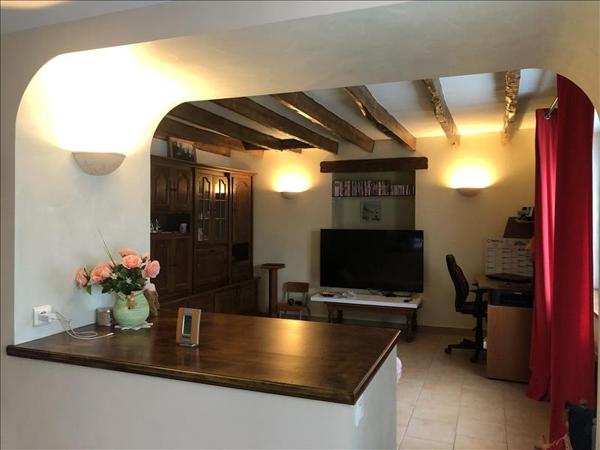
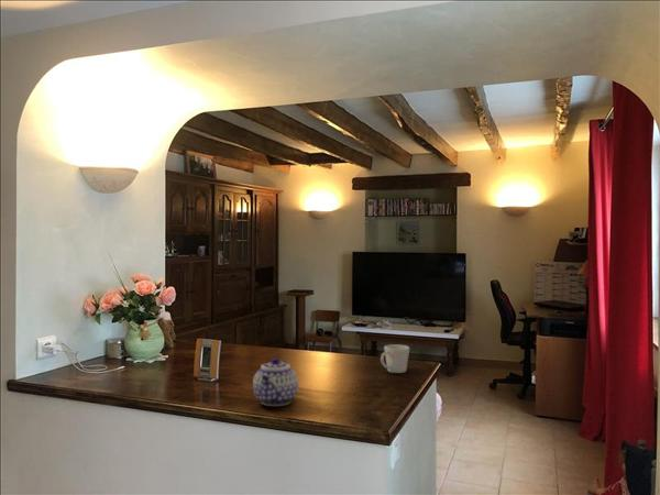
+ mug [380,343,410,374]
+ teapot [252,356,299,407]
